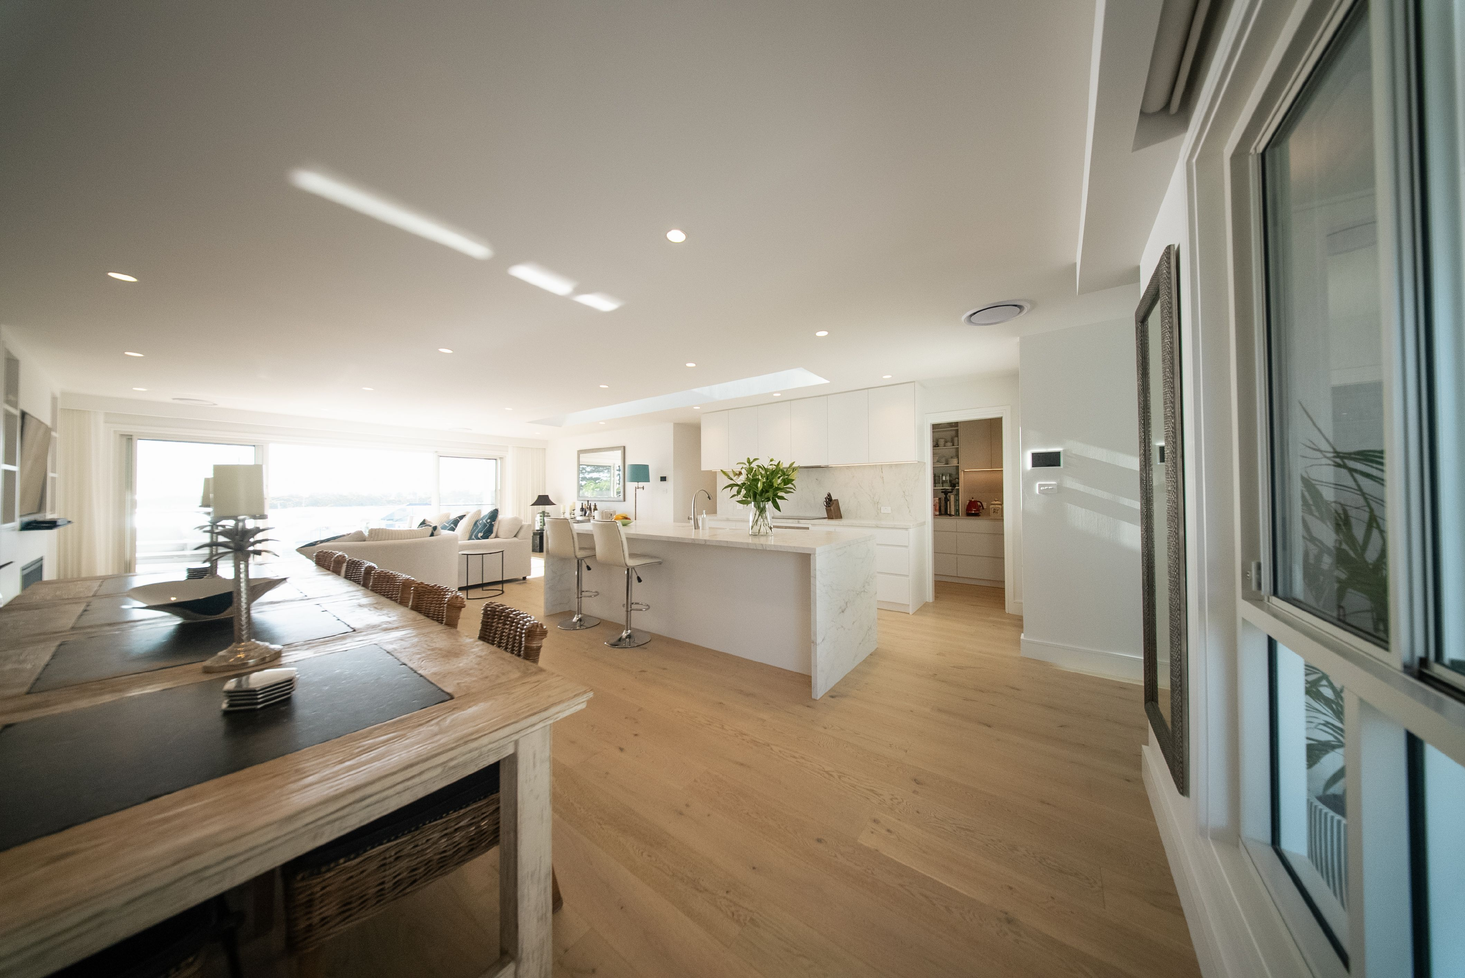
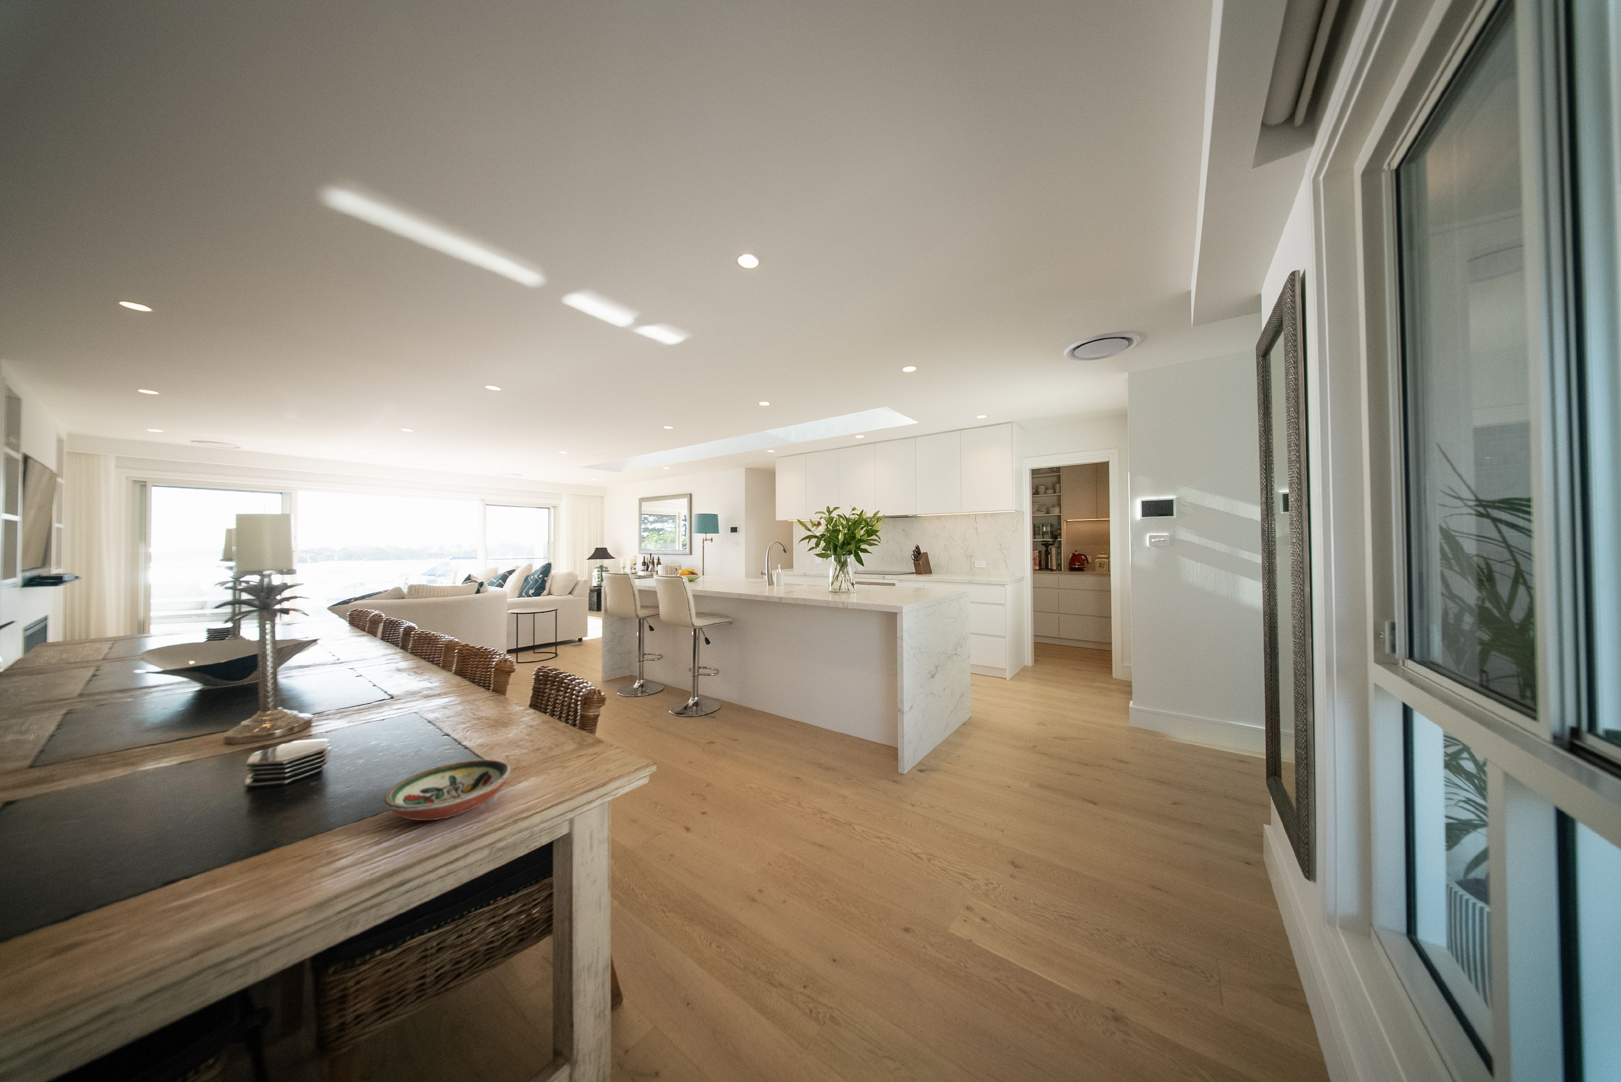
+ decorative bowl [383,760,511,821]
